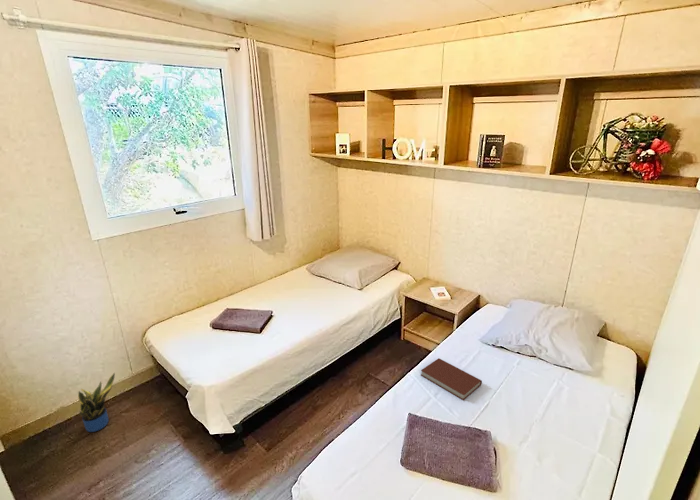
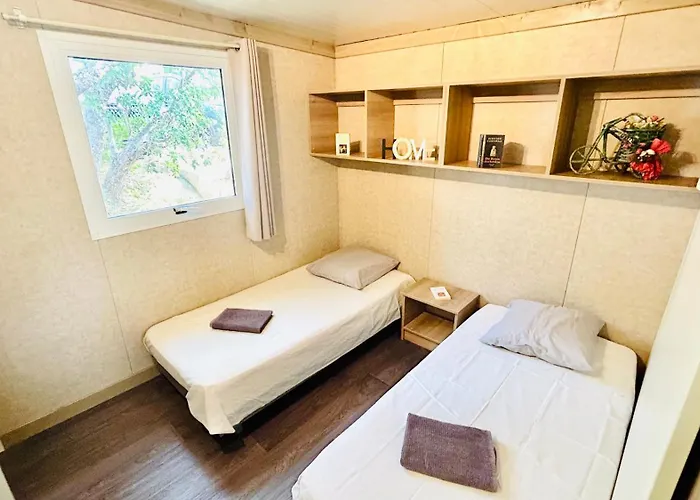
- potted plant [77,372,116,433]
- book [420,357,483,401]
